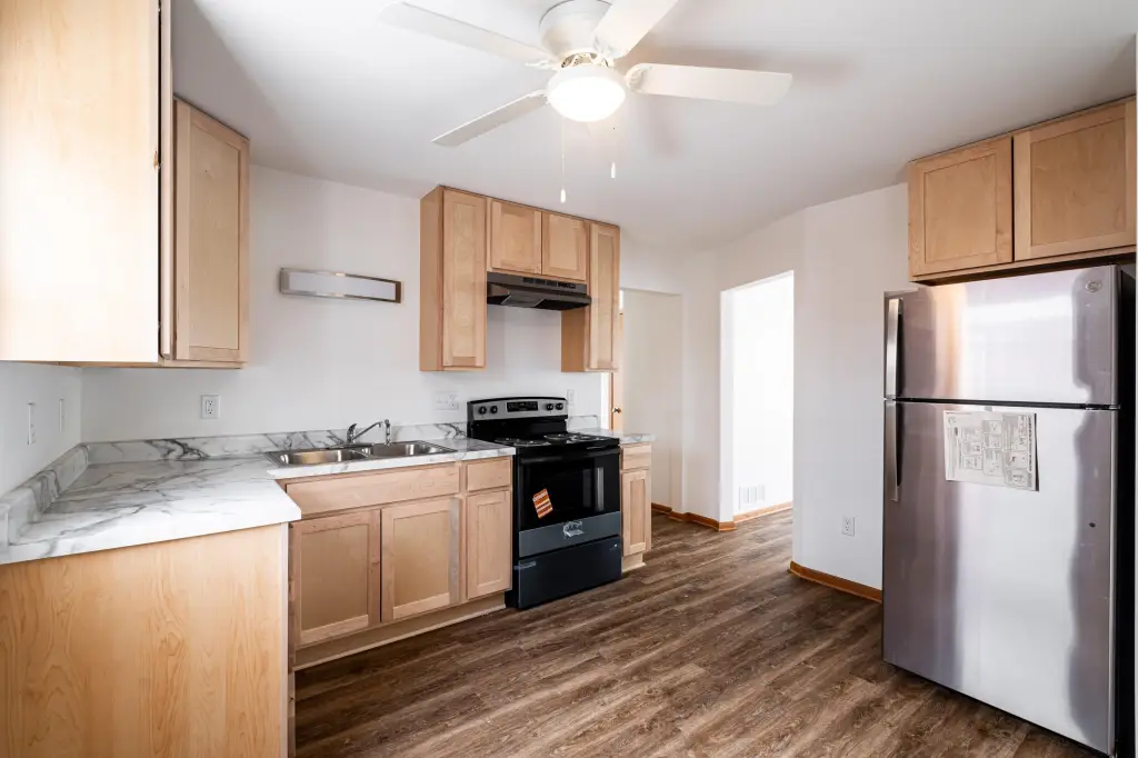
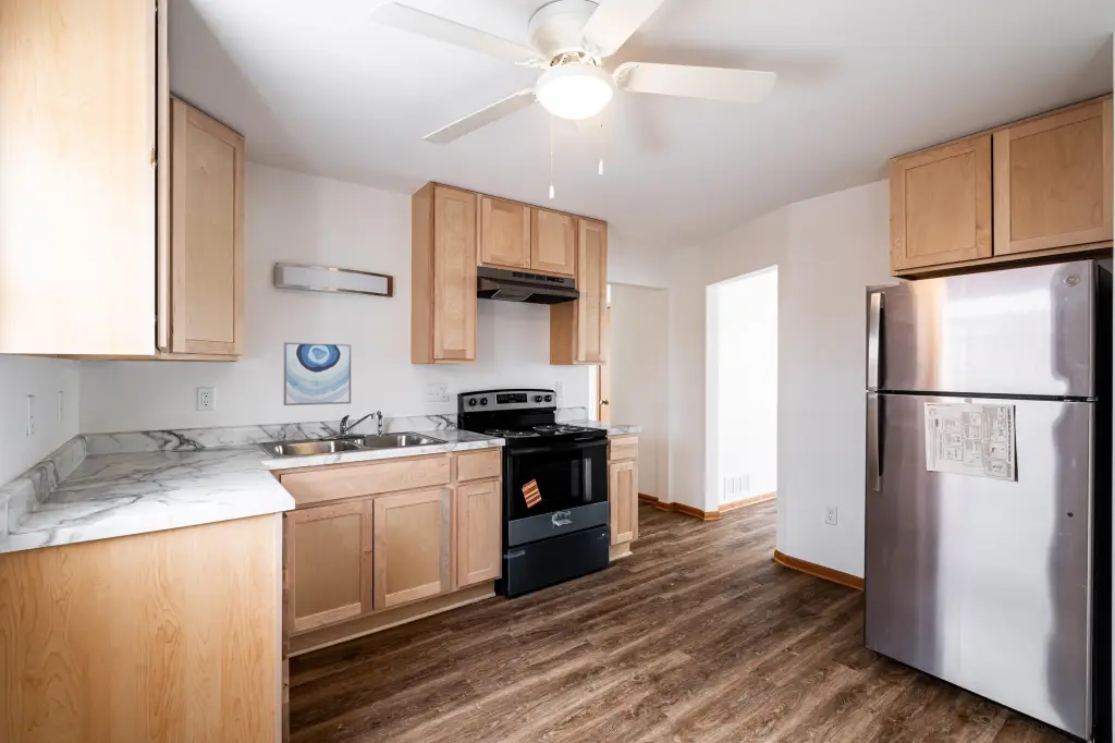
+ wall art [282,341,352,406]
